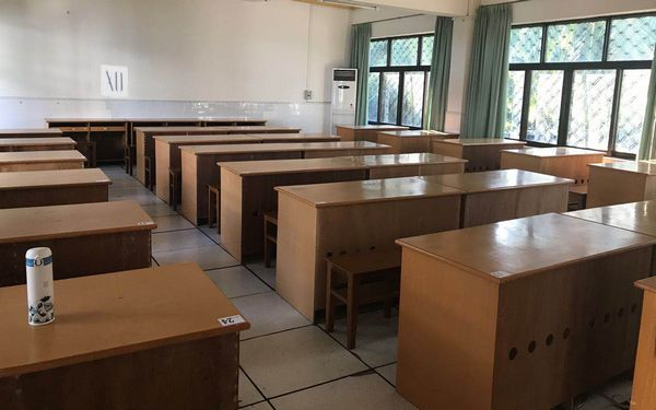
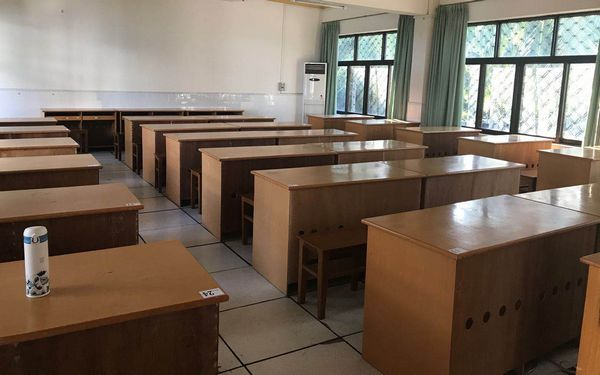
- wall art [99,63,129,98]
